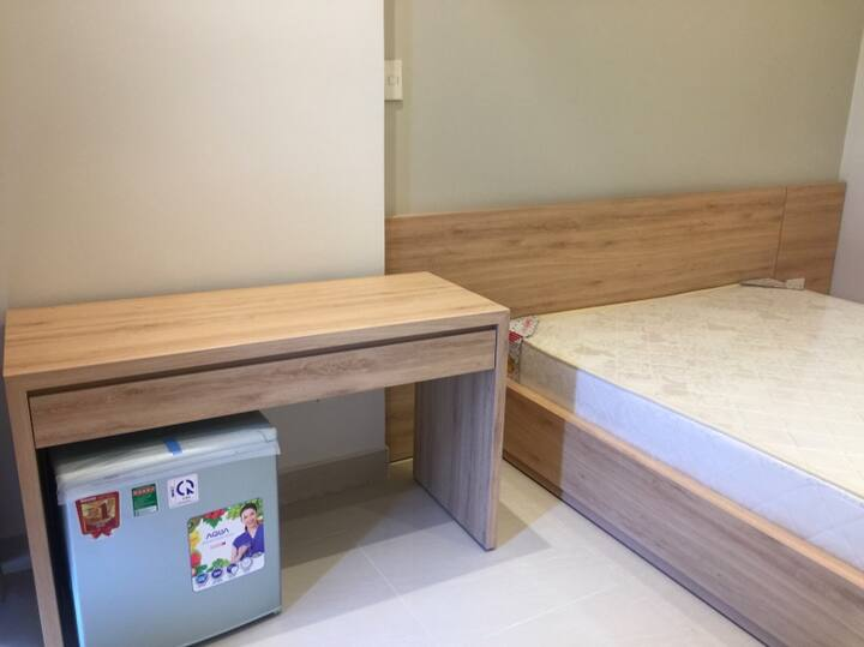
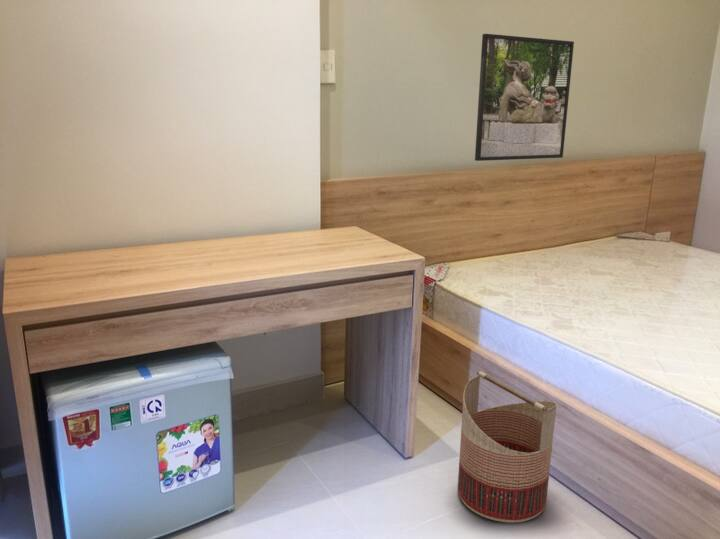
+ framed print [474,33,575,162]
+ basket [457,370,558,523]
